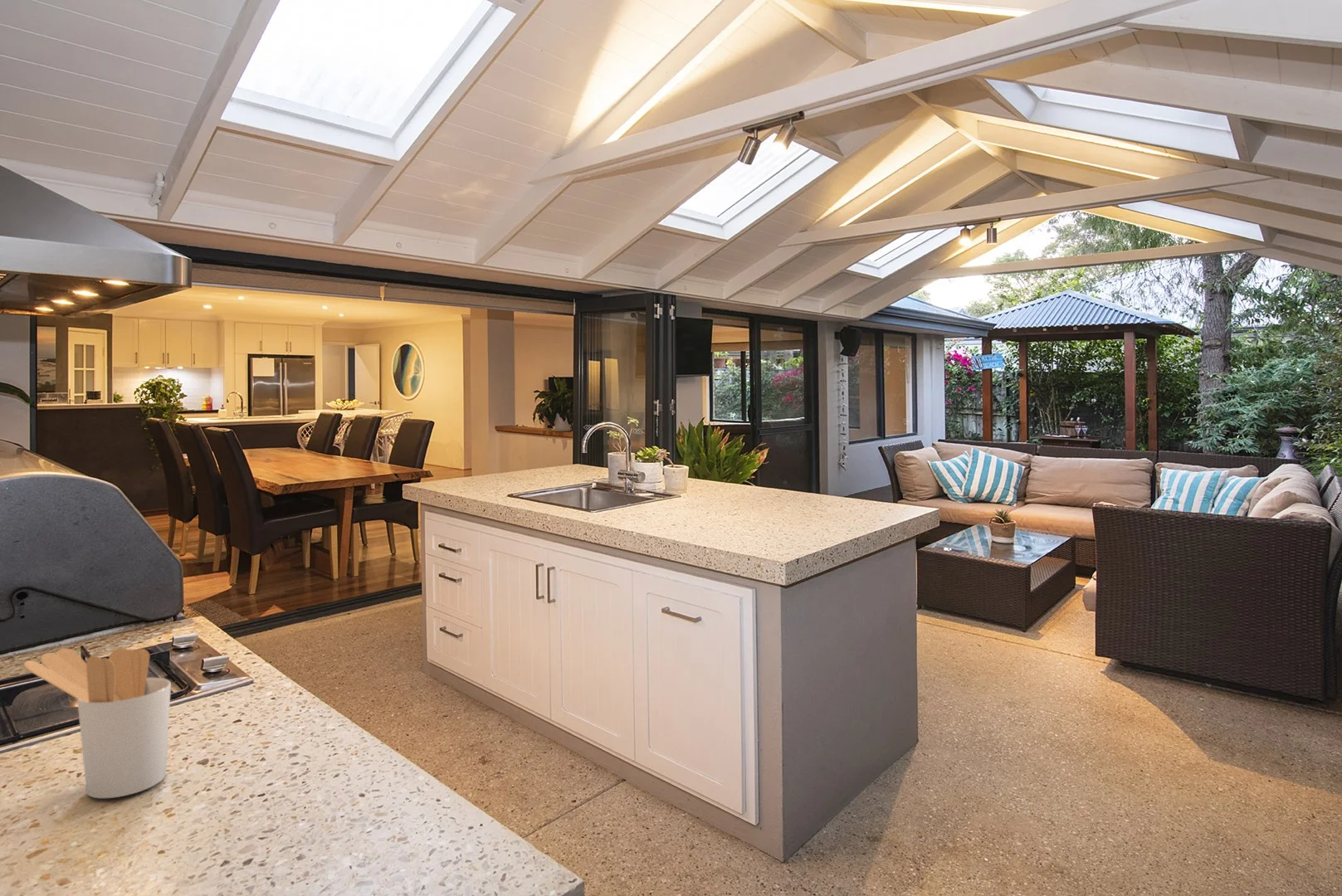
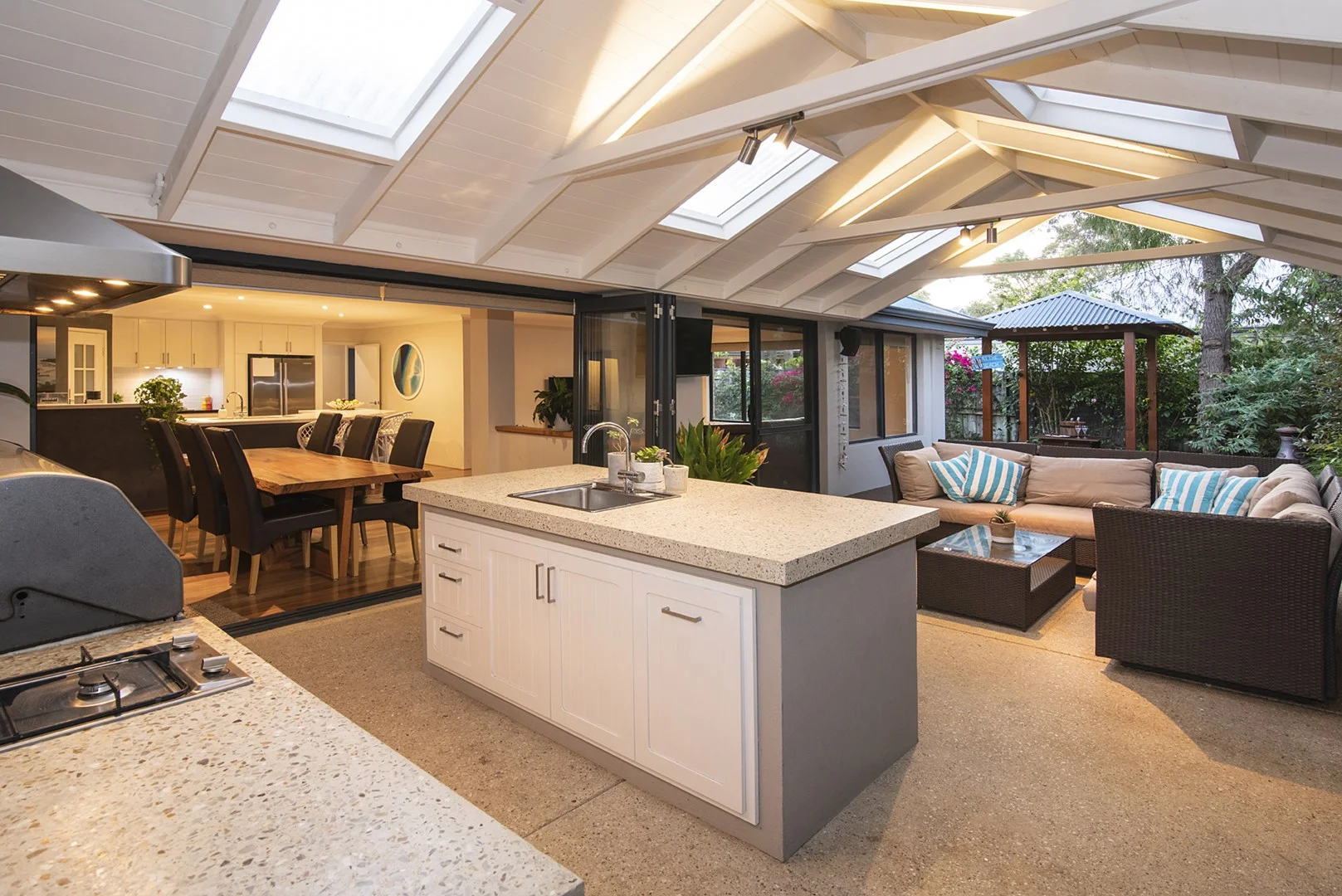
- utensil holder [23,647,172,799]
